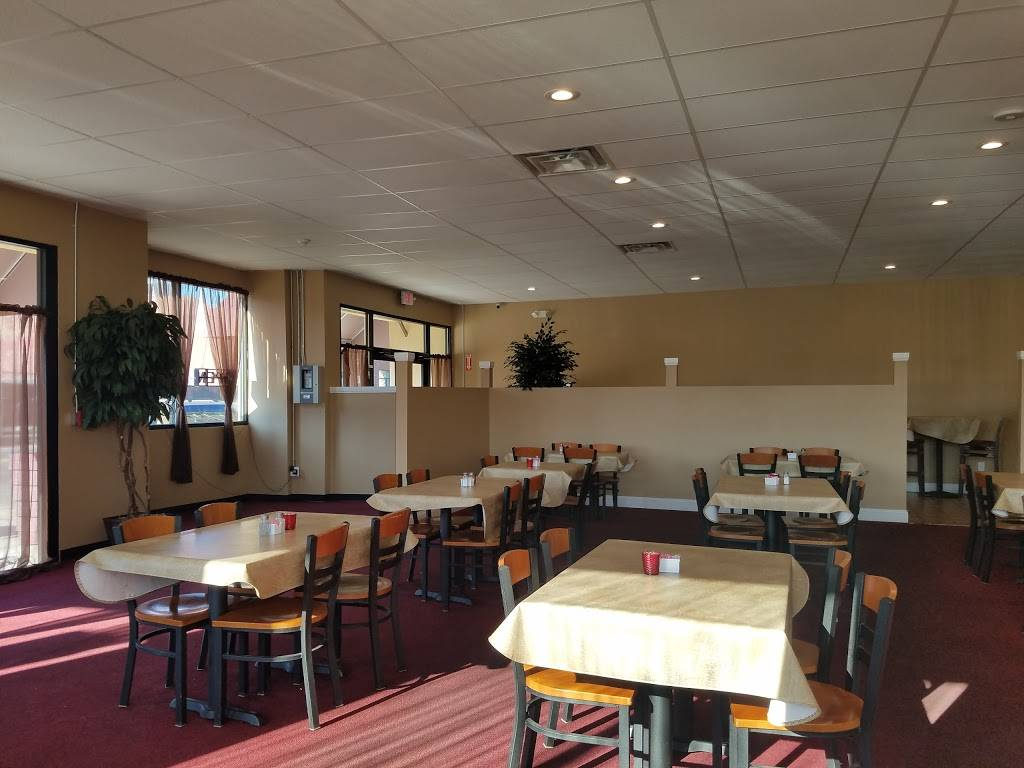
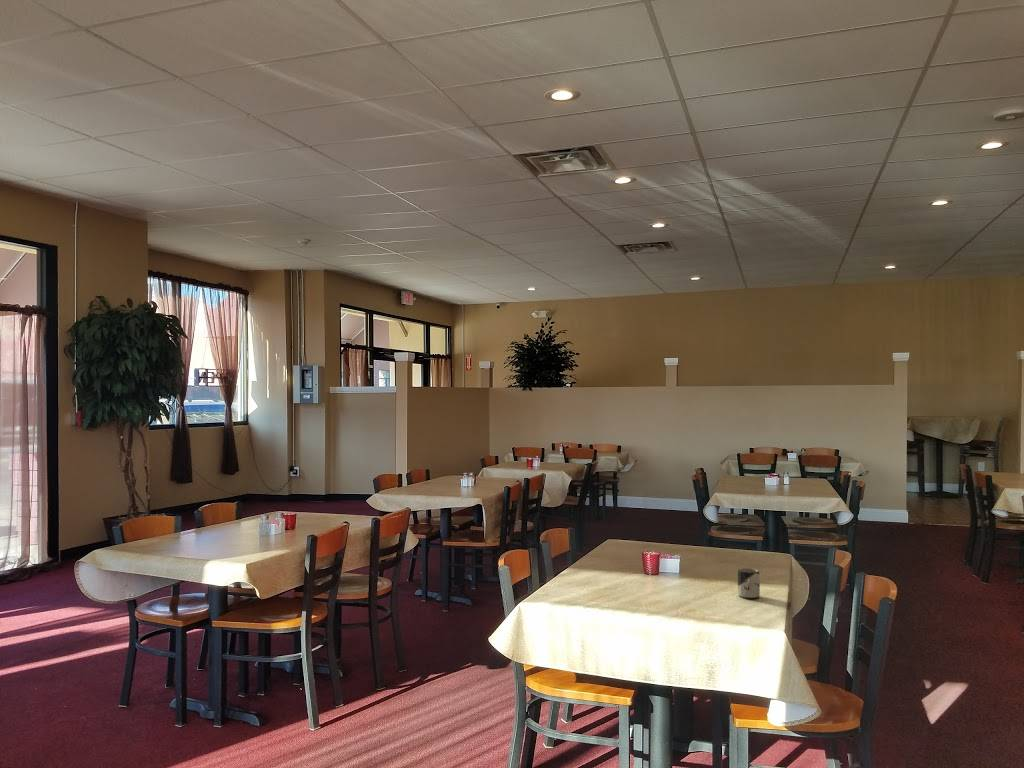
+ cup [737,567,761,600]
